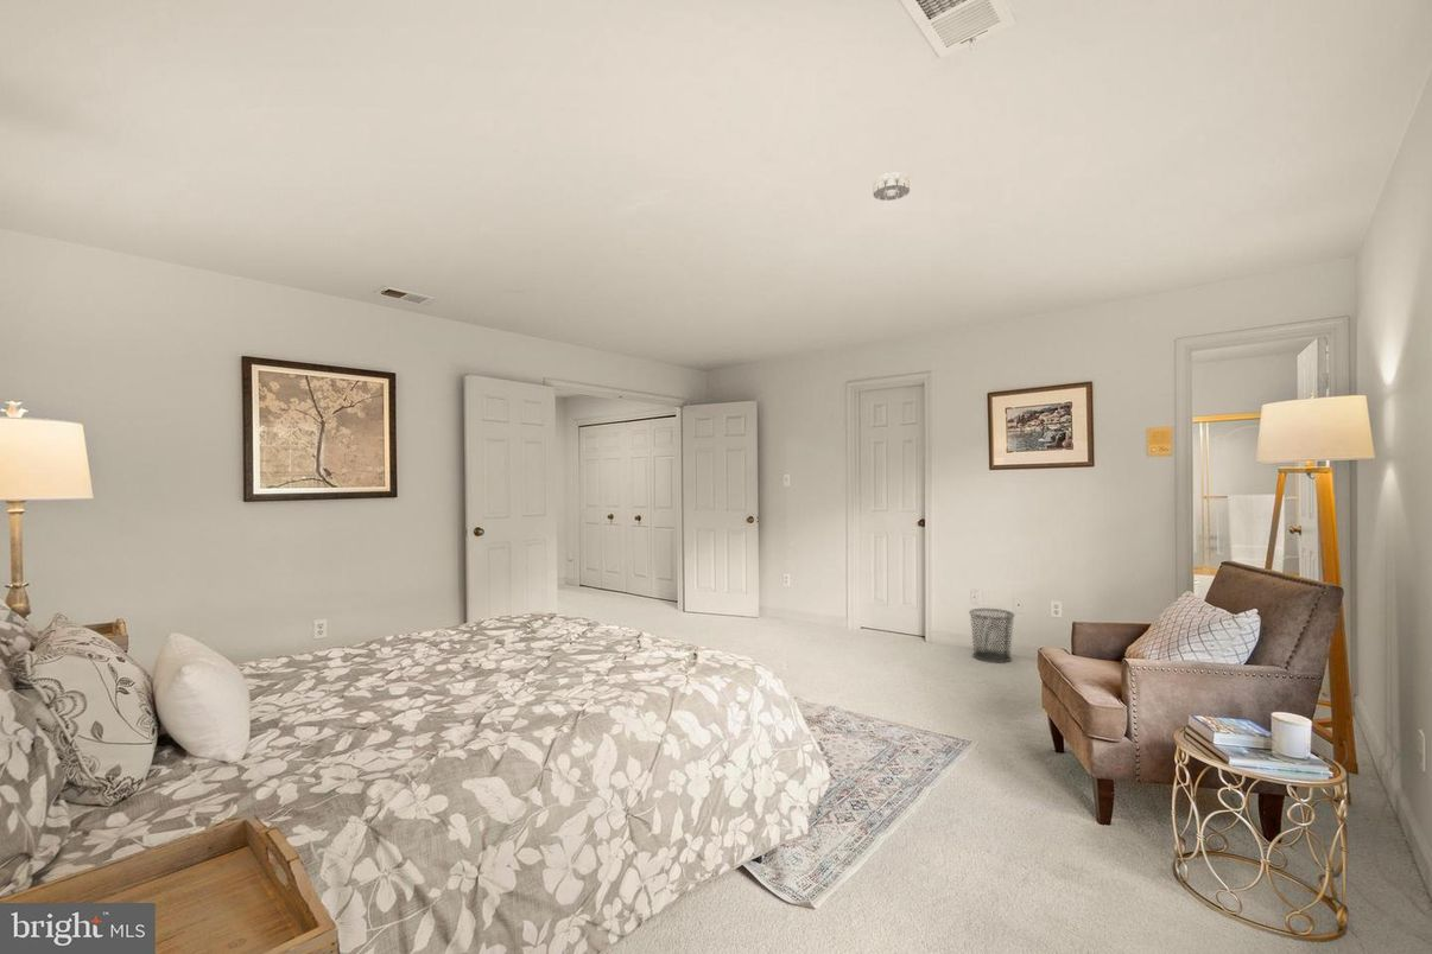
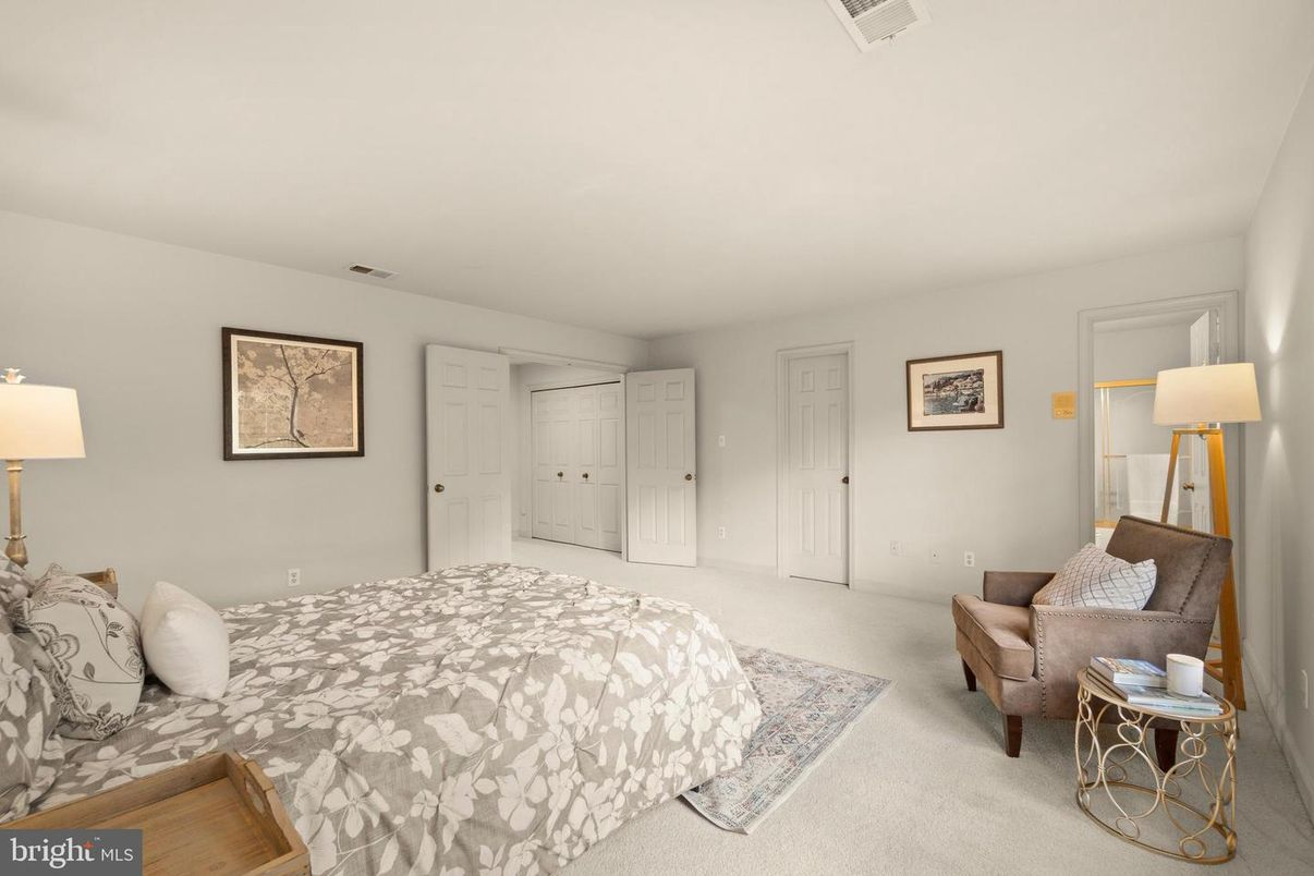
- smoke detector [872,171,911,202]
- waste bin [968,608,1016,664]
